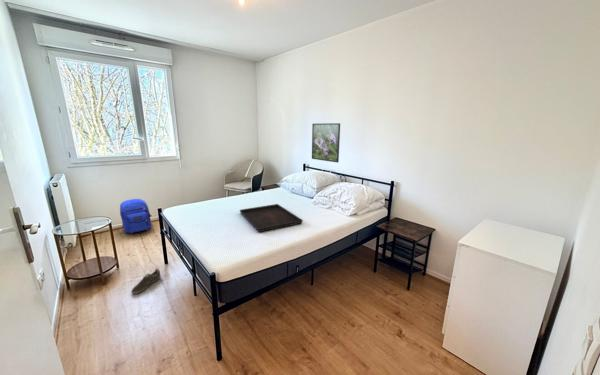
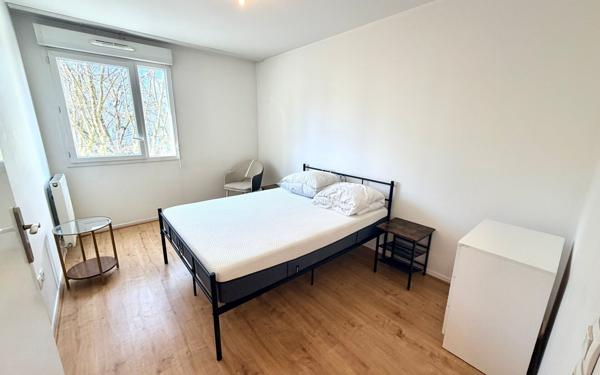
- sneaker [130,267,162,295]
- serving tray [239,203,304,233]
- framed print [311,122,341,164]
- backpack [119,198,152,234]
